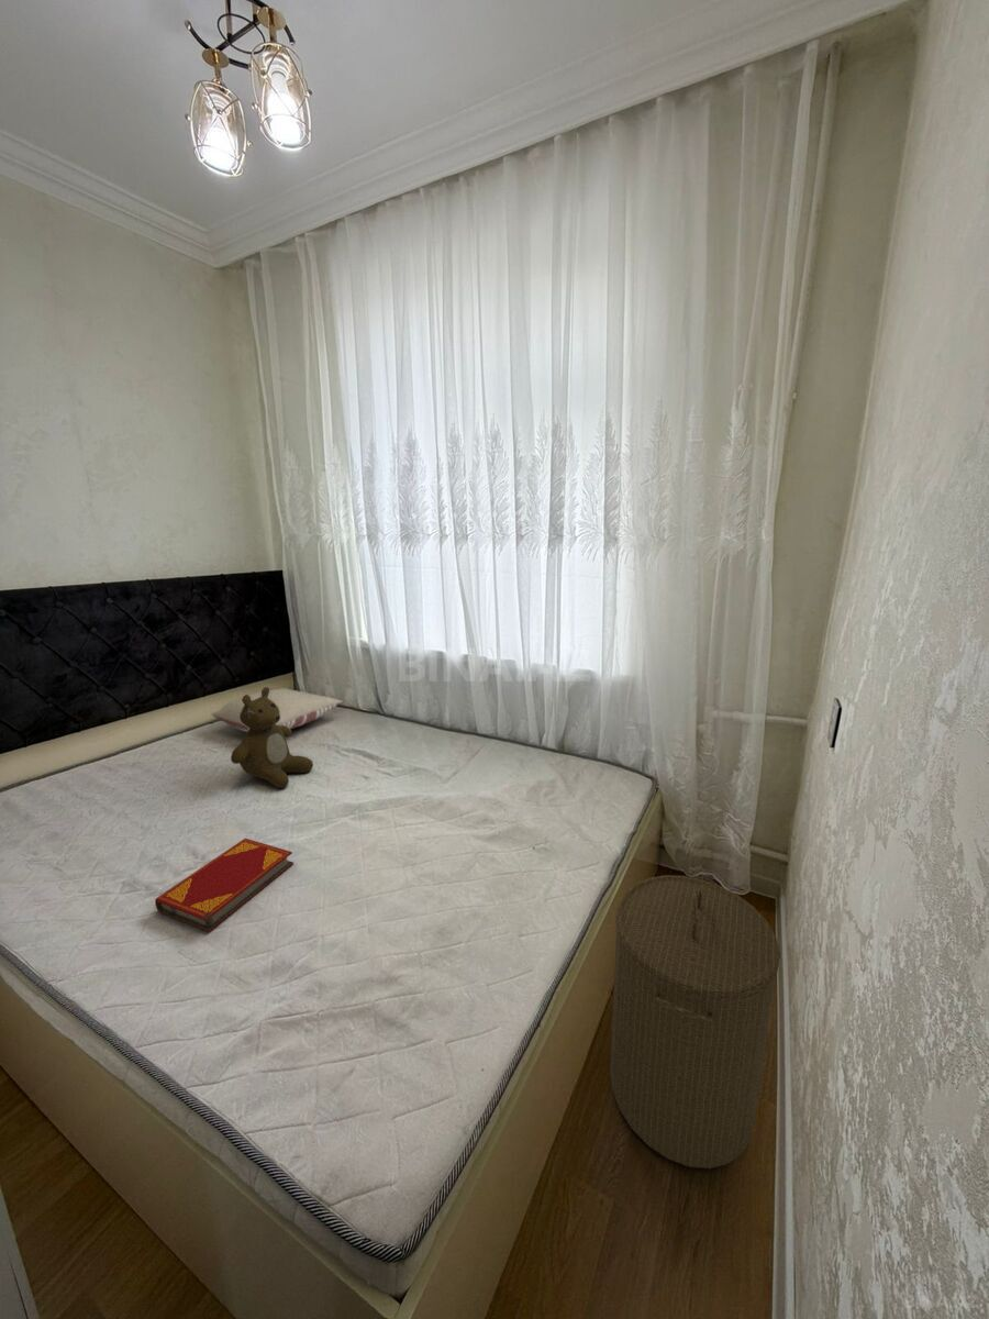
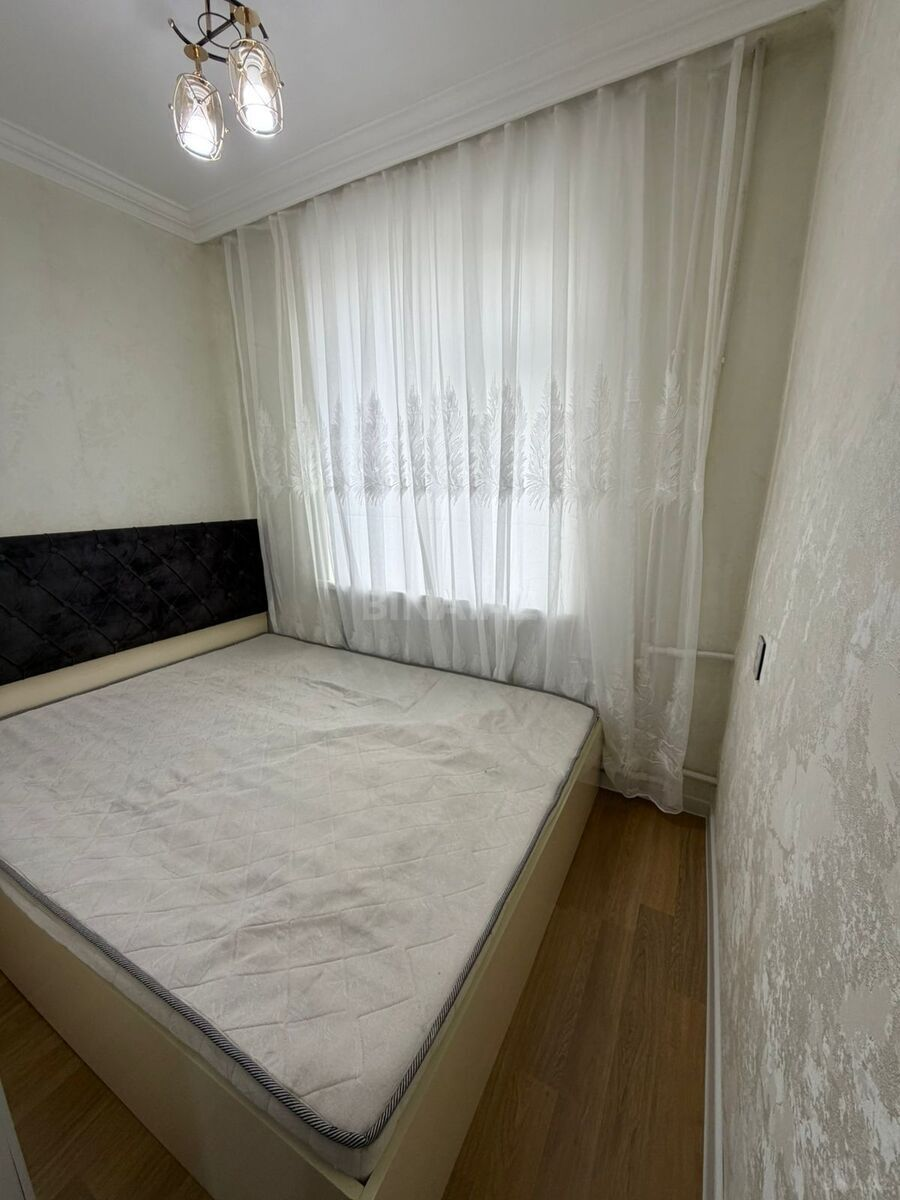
- pillow [211,687,344,733]
- teddy bear [230,686,314,789]
- laundry hamper [609,874,781,1170]
- hardback book [154,838,295,933]
